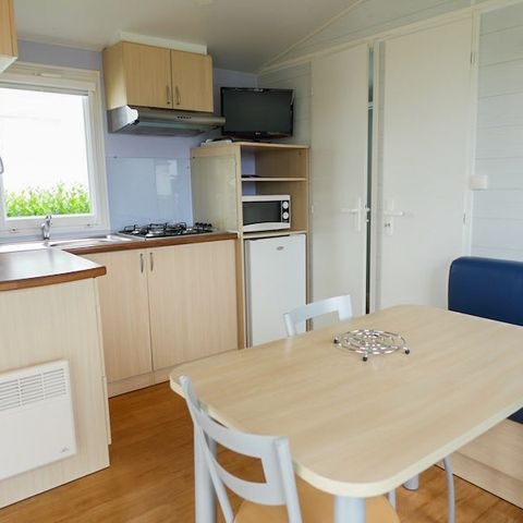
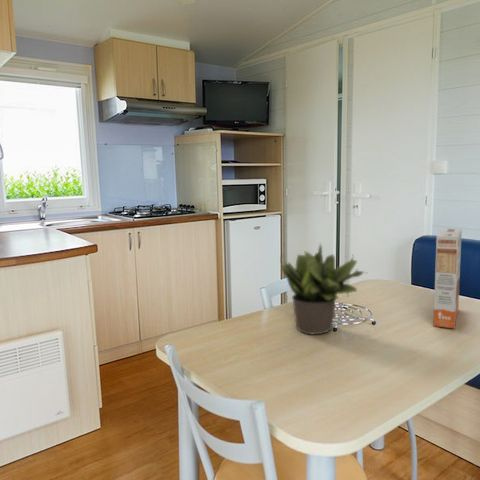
+ cereal box [433,227,463,329]
+ potted plant [279,241,367,335]
